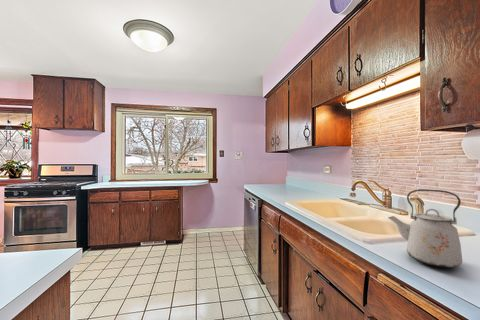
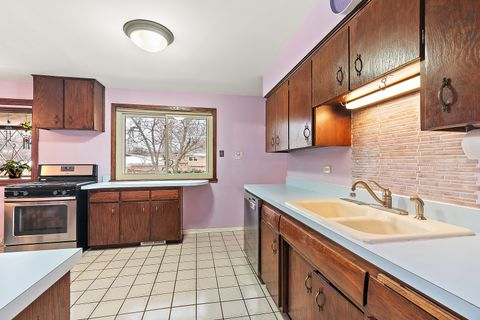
- kettle [388,188,463,269]
